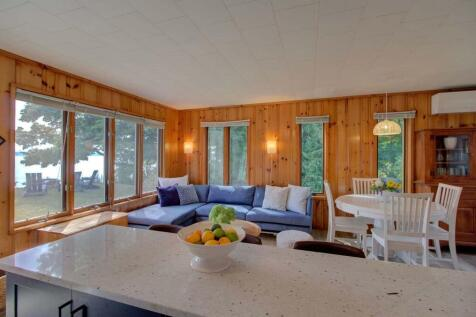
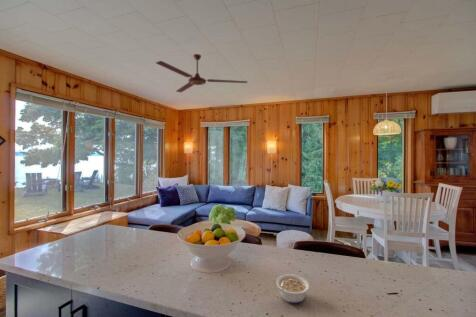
+ ceiling fan [155,53,249,93]
+ legume [275,274,310,304]
